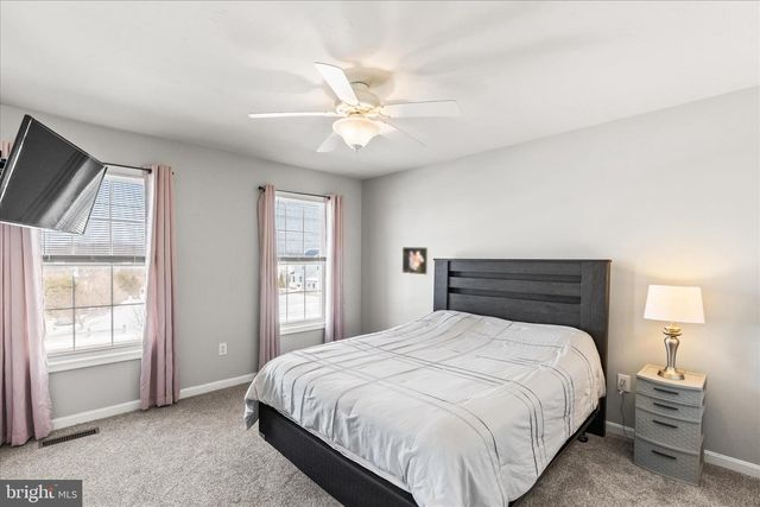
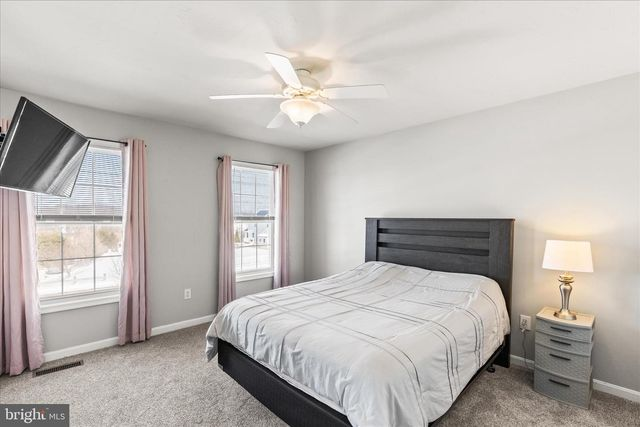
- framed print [401,246,431,277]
